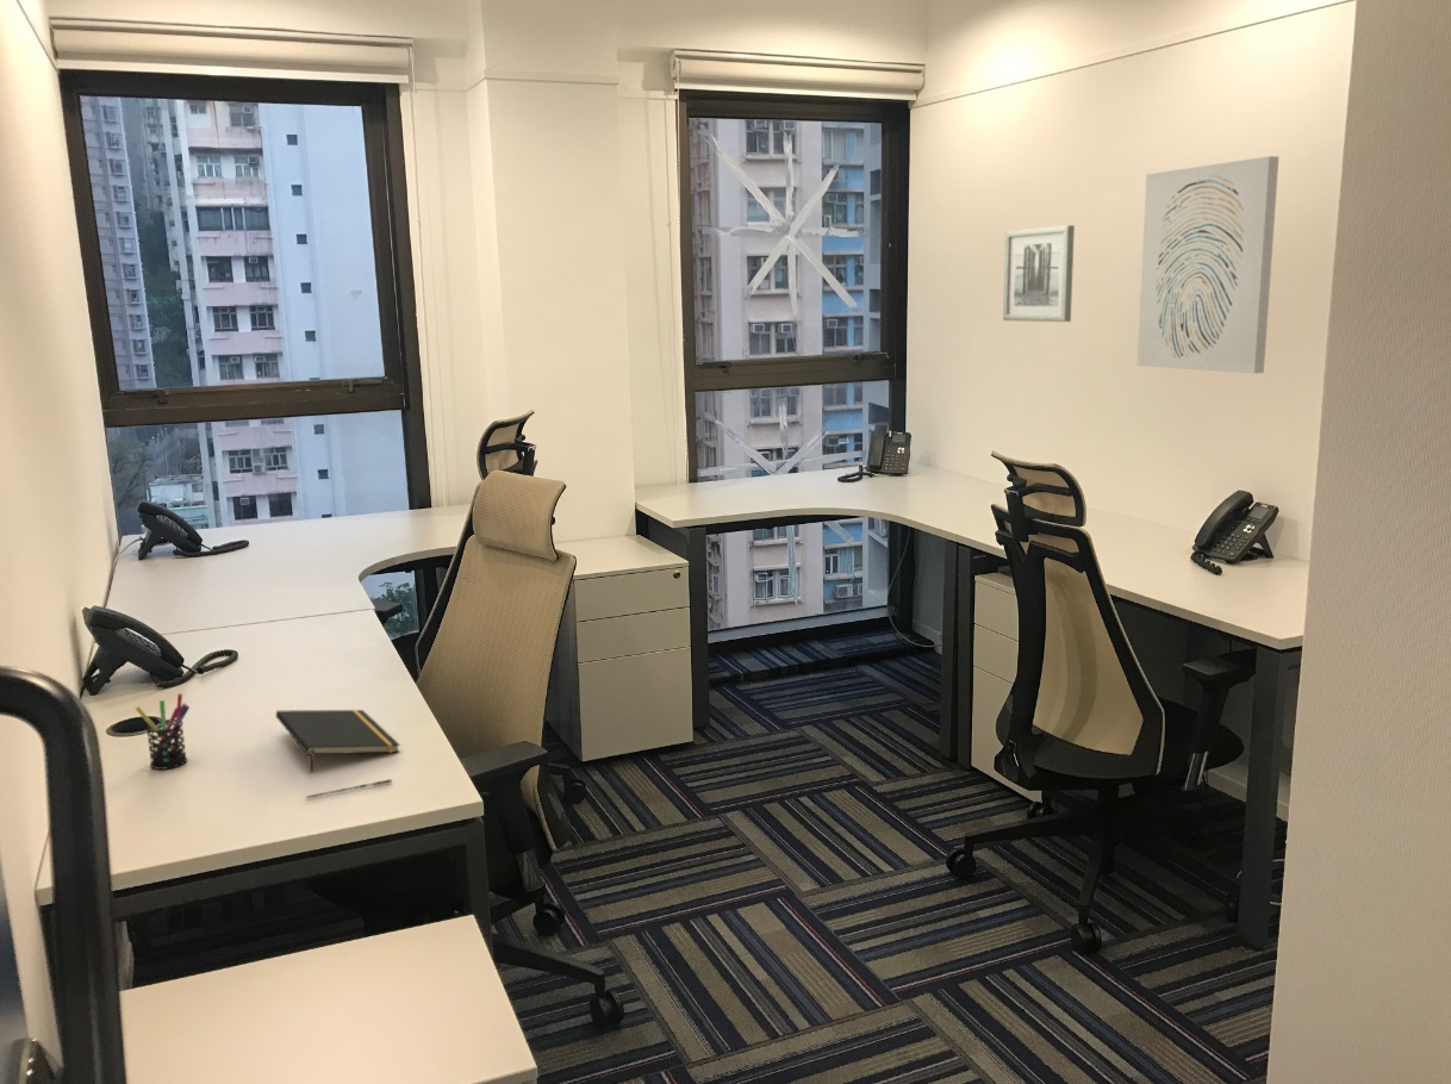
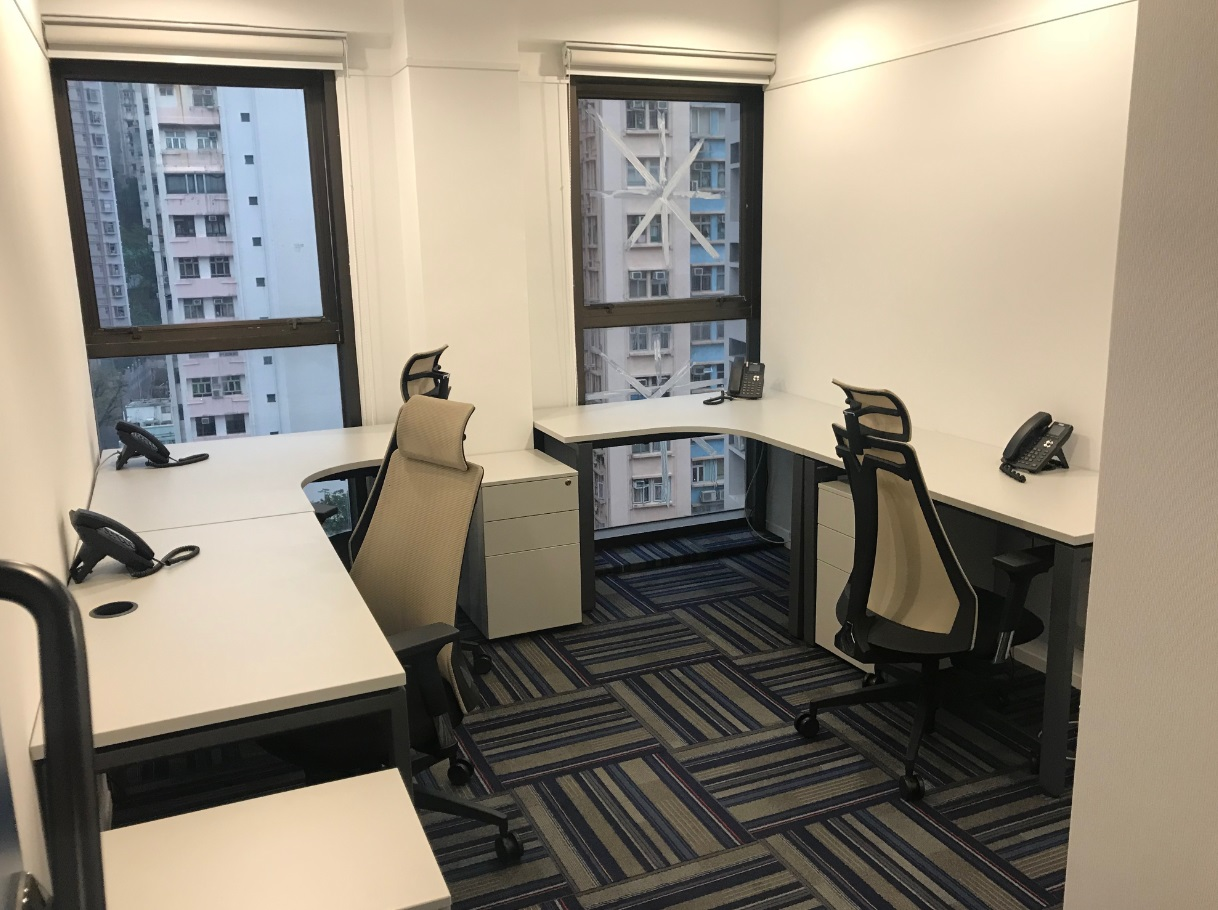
- wall art [1135,155,1279,375]
- wall art [1002,224,1076,323]
- pen [305,778,393,800]
- notepad [275,709,401,774]
- pen holder [135,692,191,771]
